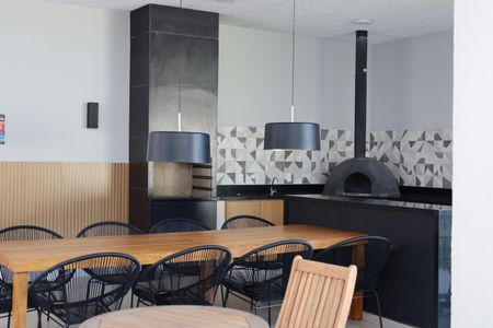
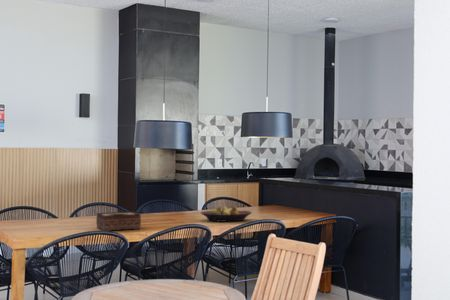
+ tissue box [95,211,142,232]
+ fruit bowl [200,205,253,223]
